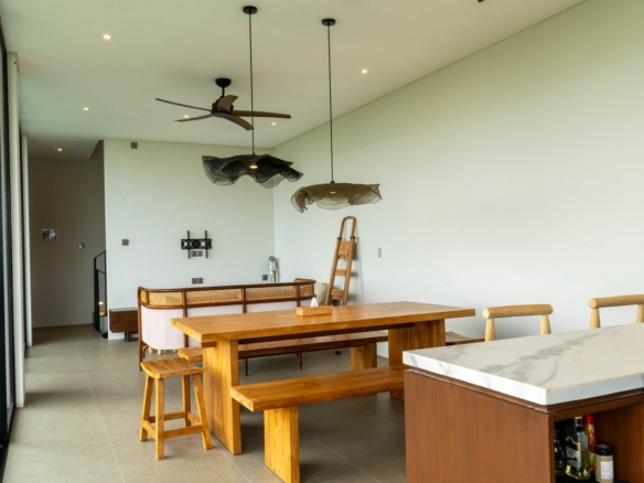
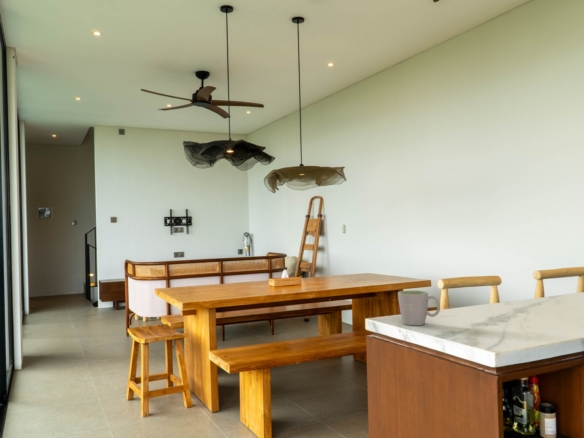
+ mug [397,289,441,326]
